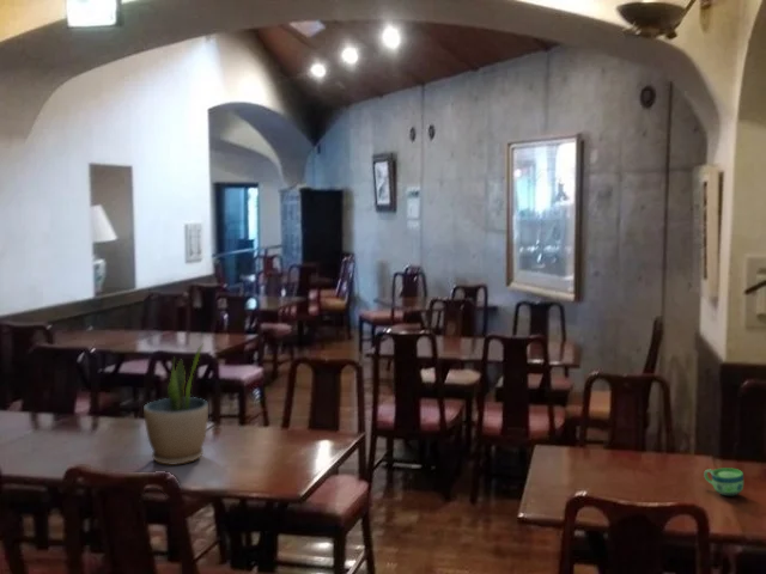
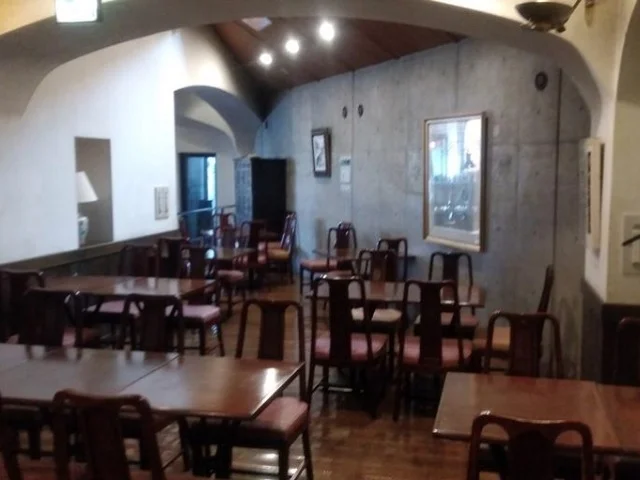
- potted plant [142,342,209,466]
- cup [703,466,744,497]
